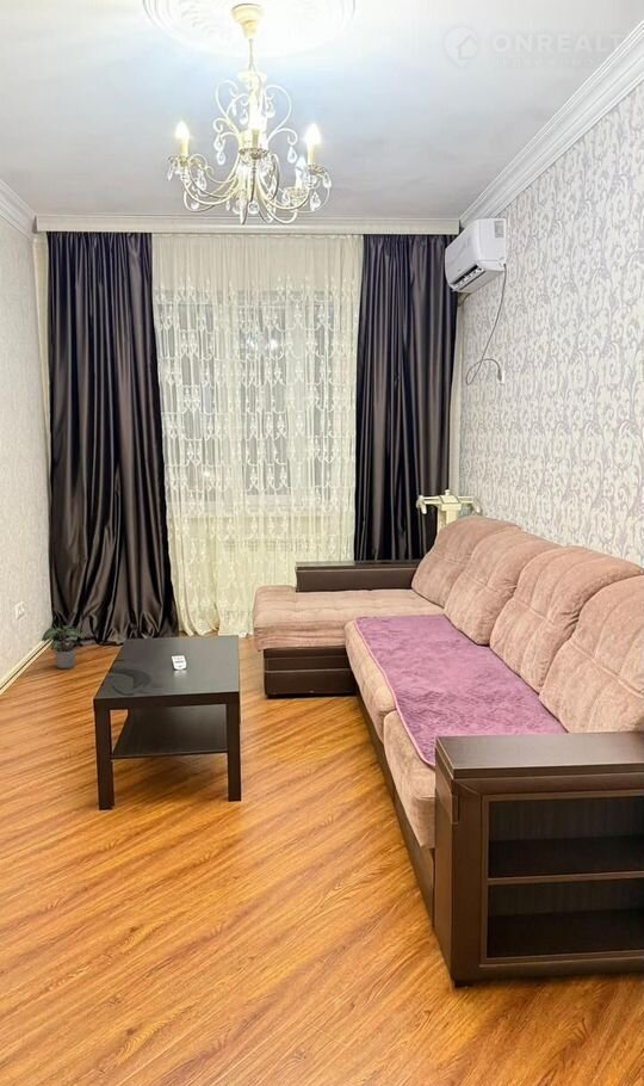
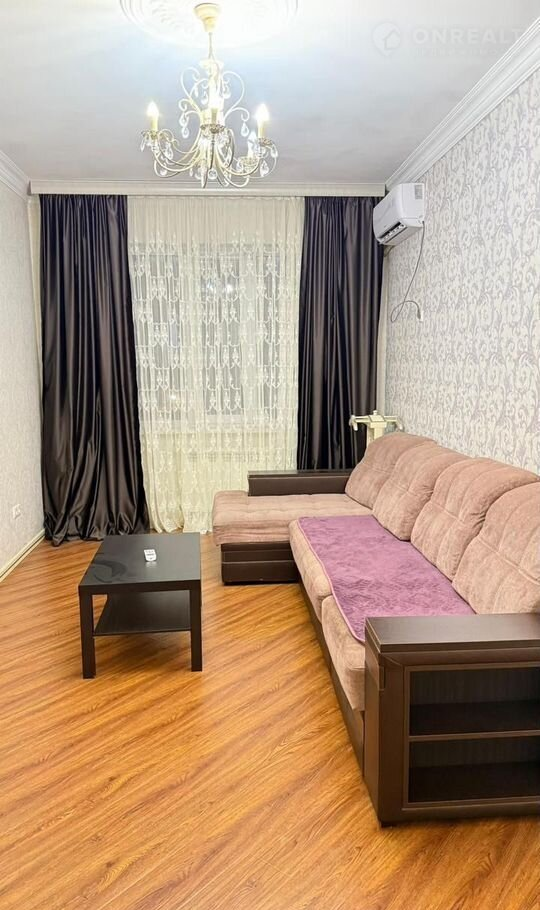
- potted plant [41,624,85,671]
